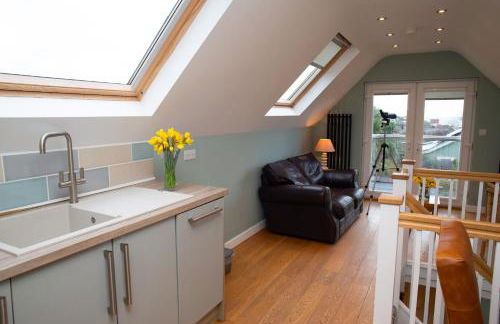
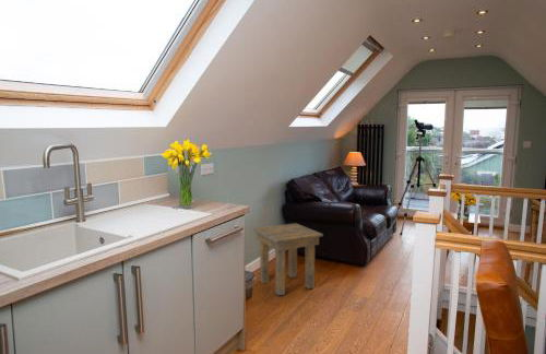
+ side table [251,222,324,297]
